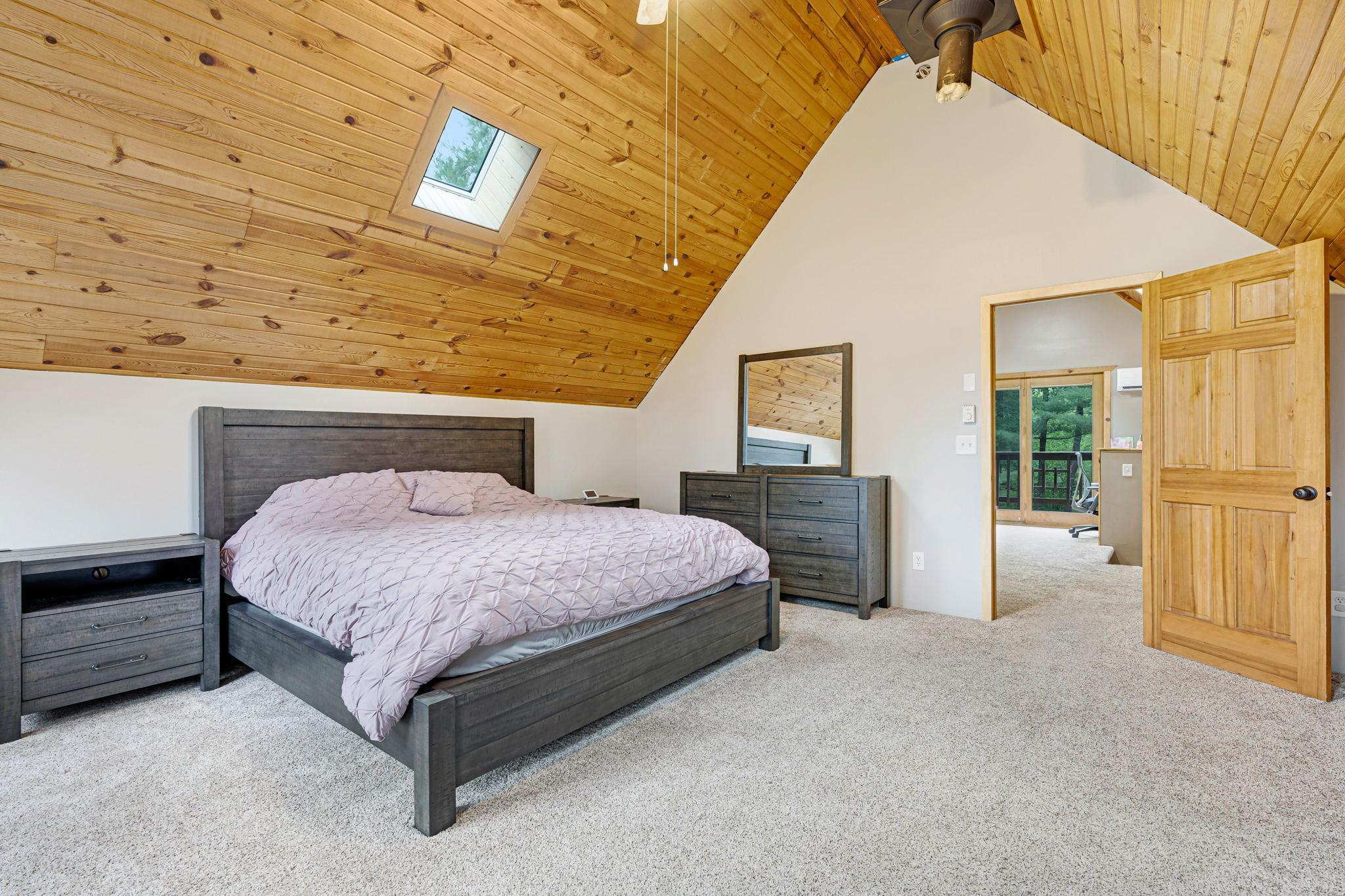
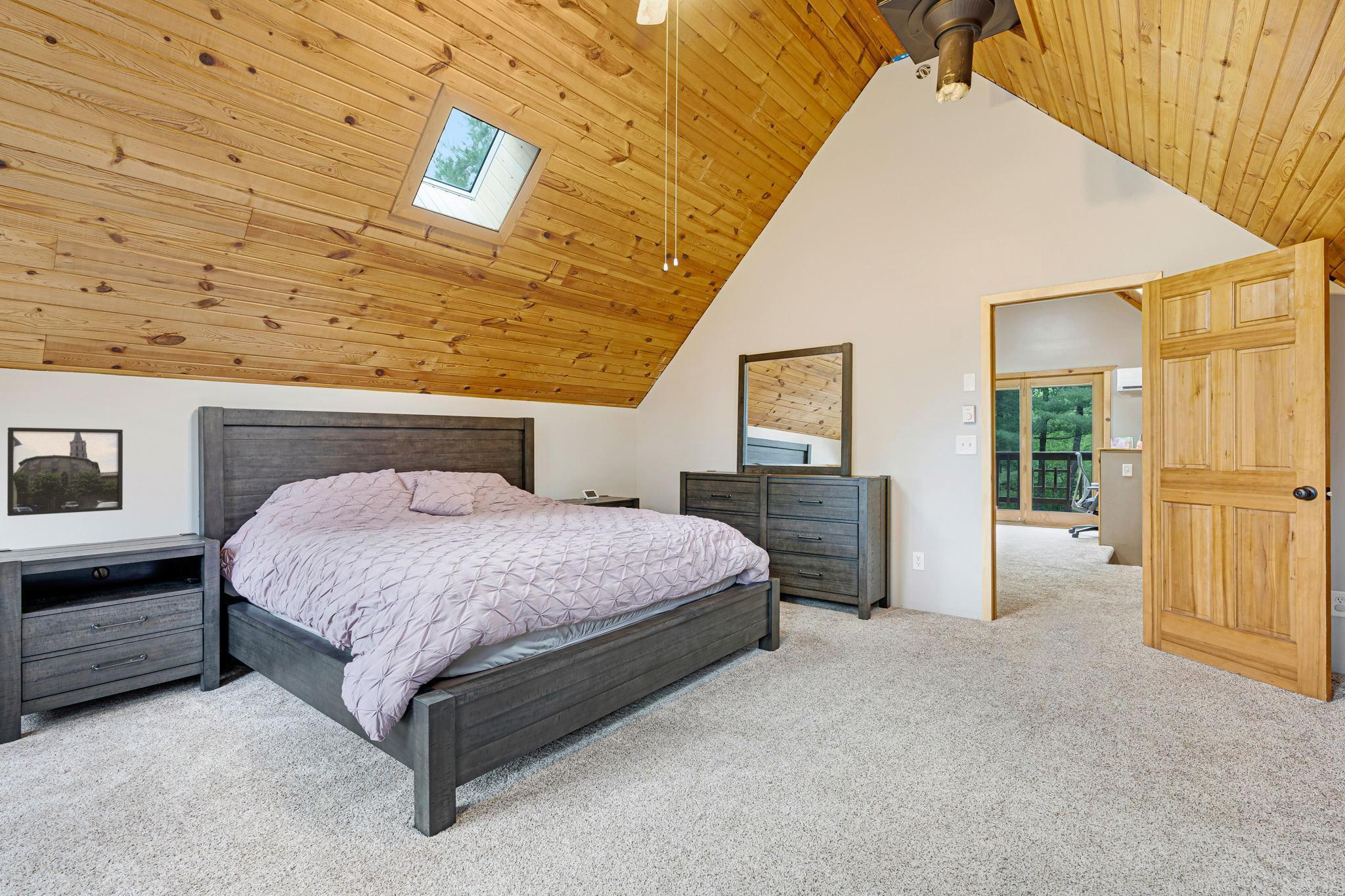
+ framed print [7,427,123,517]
